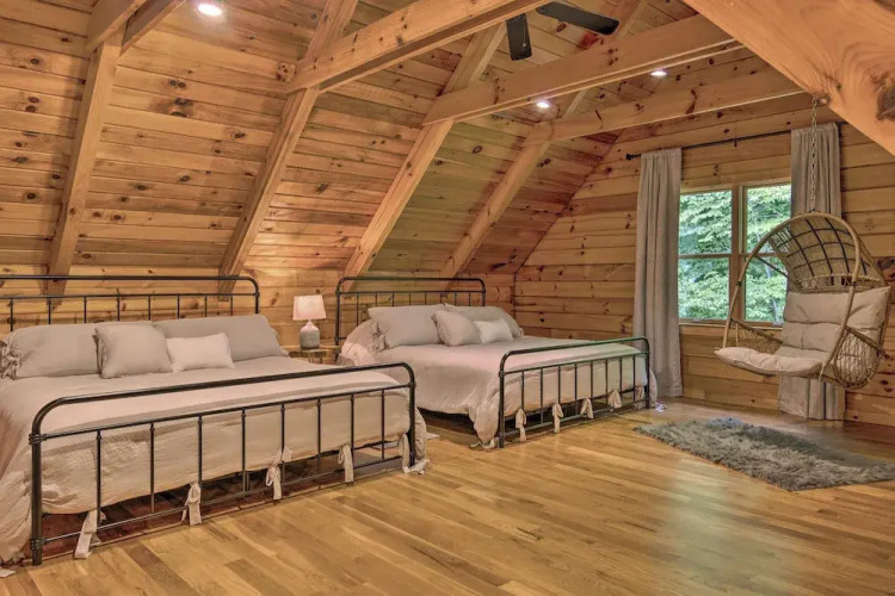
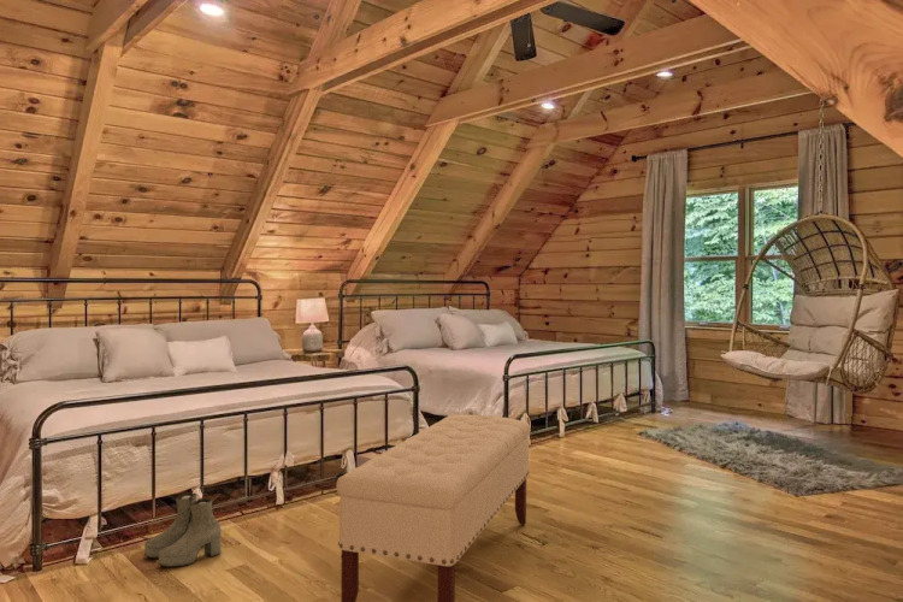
+ boots [143,492,223,568]
+ bench [335,413,532,602]
